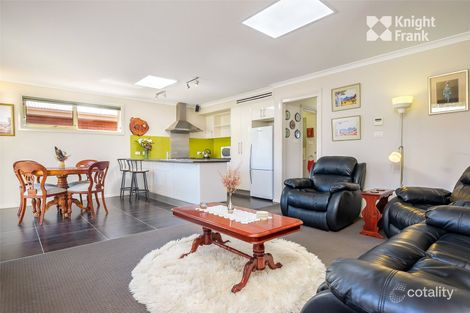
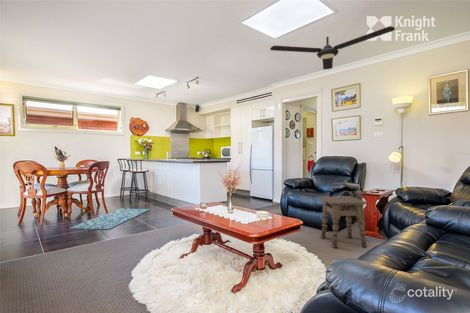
+ ceiling fan [269,25,396,70]
+ side table [319,195,368,250]
+ rug [69,208,151,230]
